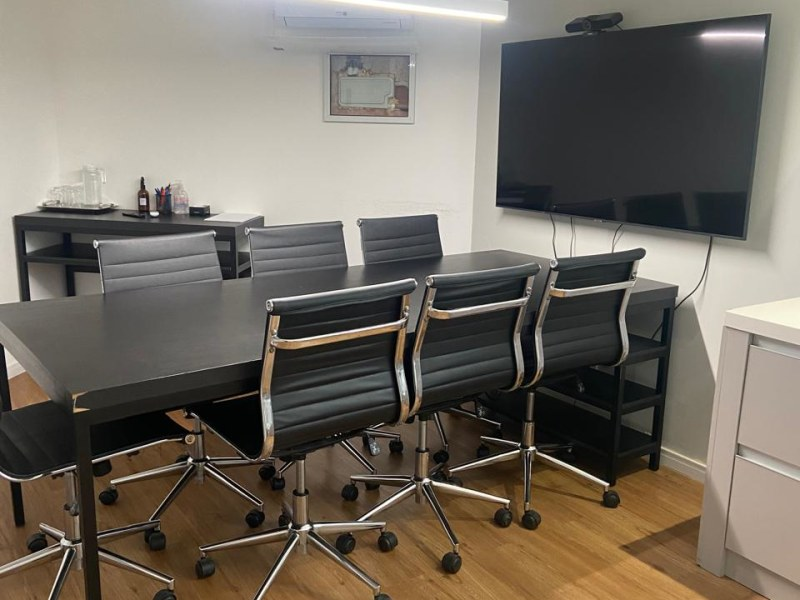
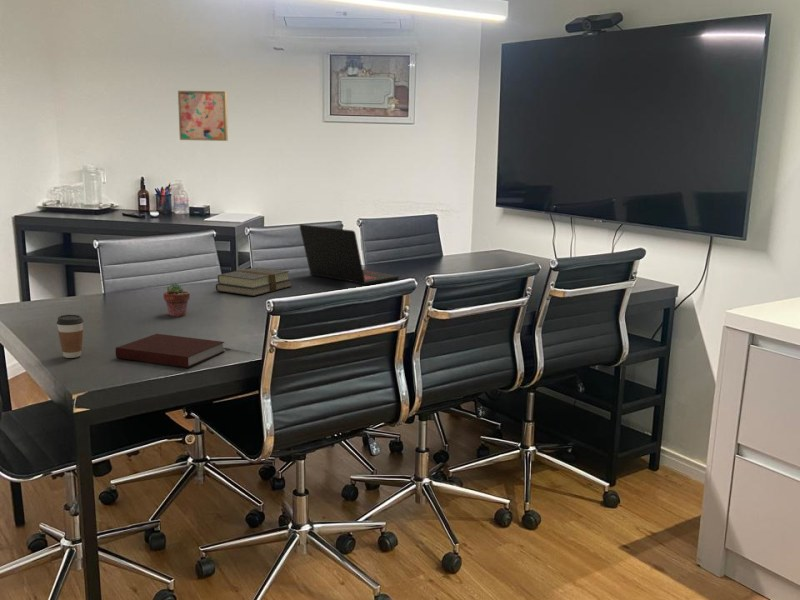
+ potted succulent [163,282,191,318]
+ wall art [177,90,229,142]
+ book [215,266,292,297]
+ laptop [299,223,400,286]
+ notebook [115,333,226,368]
+ coffee cup [56,314,84,359]
